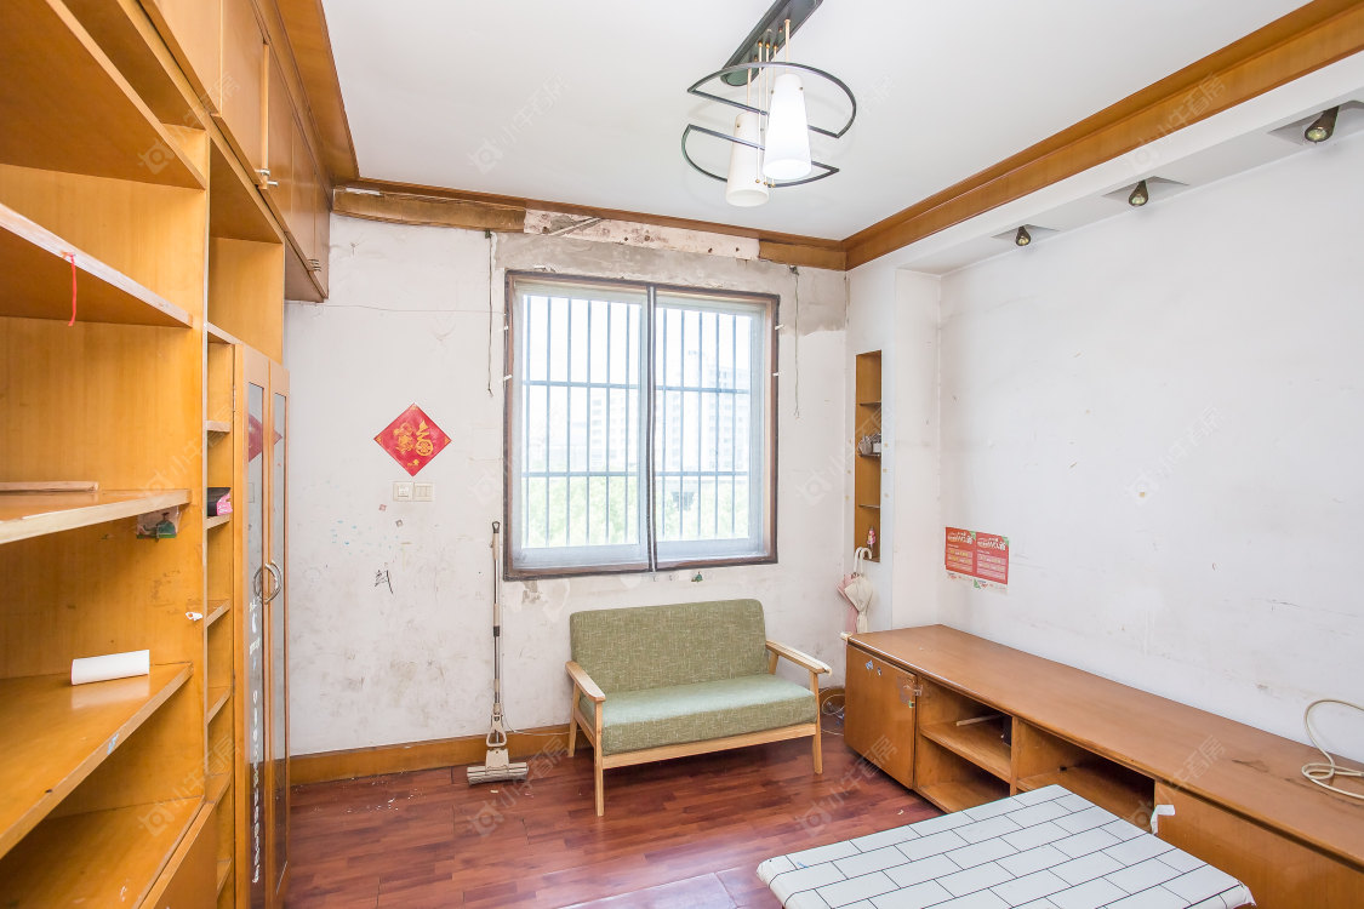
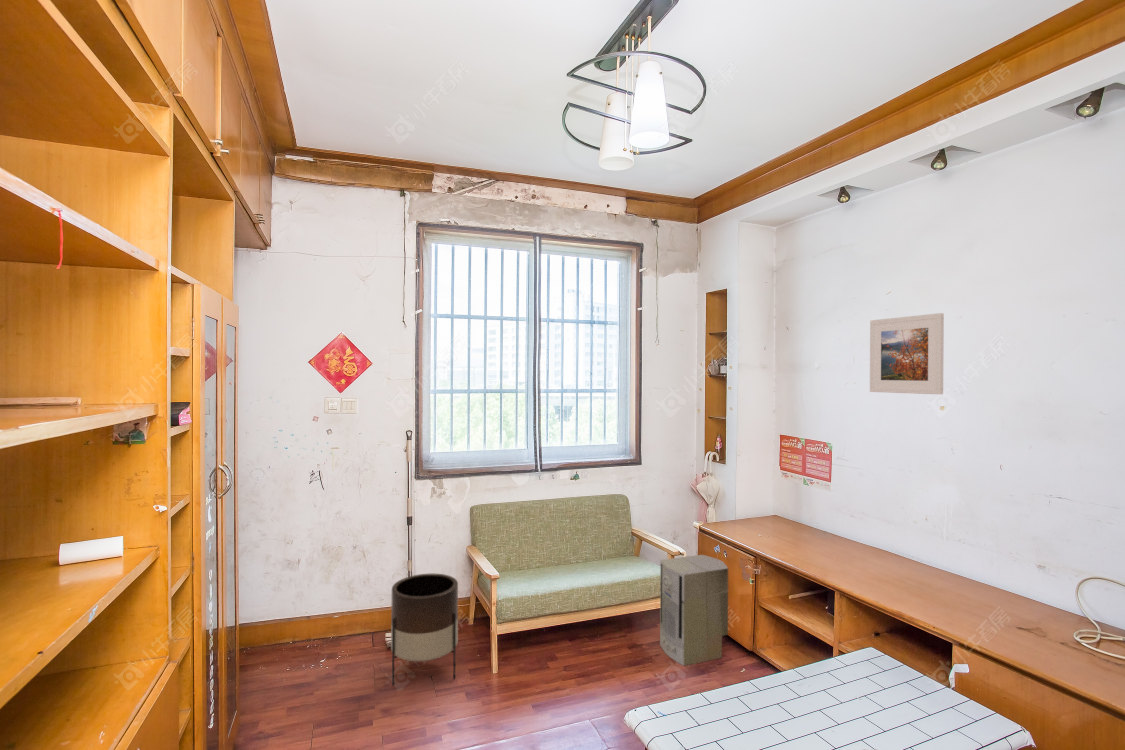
+ planter [390,573,459,686]
+ air purifier [659,554,729,667]
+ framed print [869,312,945,395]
